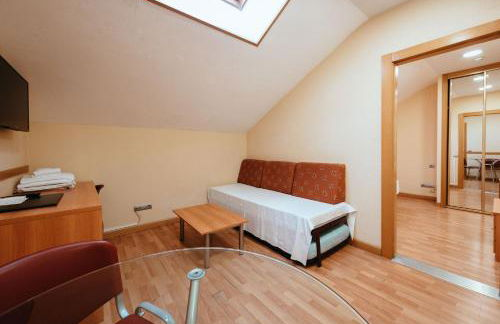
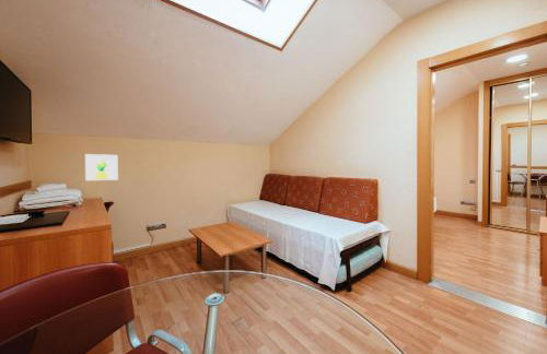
+ wall art [84,153,119,181]
